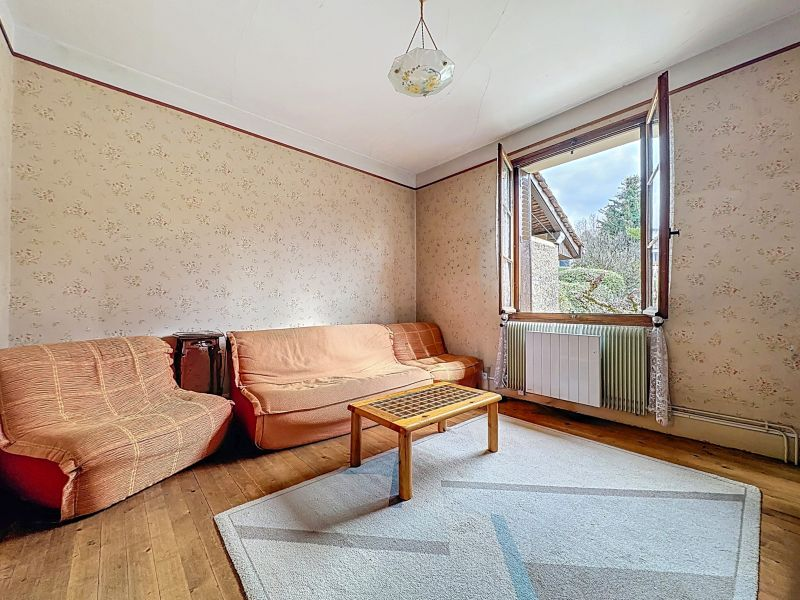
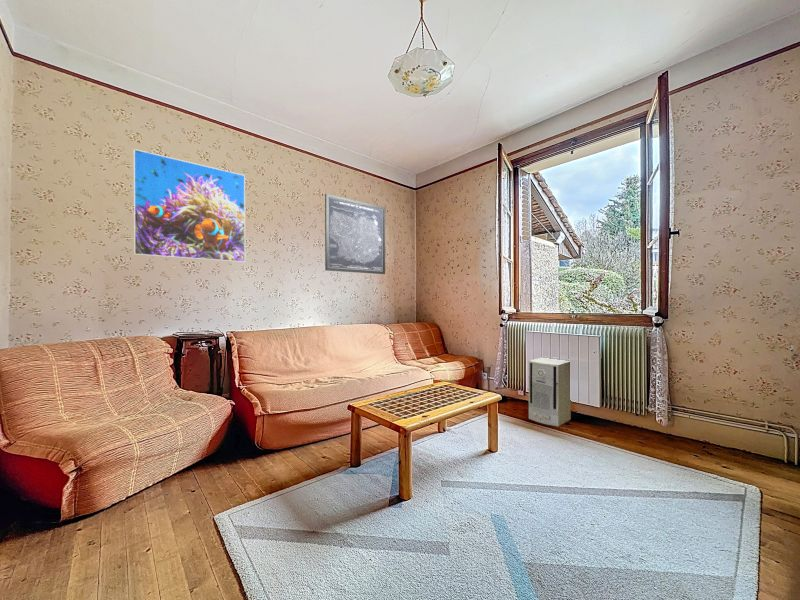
+ air purifier [528,357,574,427]
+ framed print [133,148,246,263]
+ wall art [324,193,386,275]
